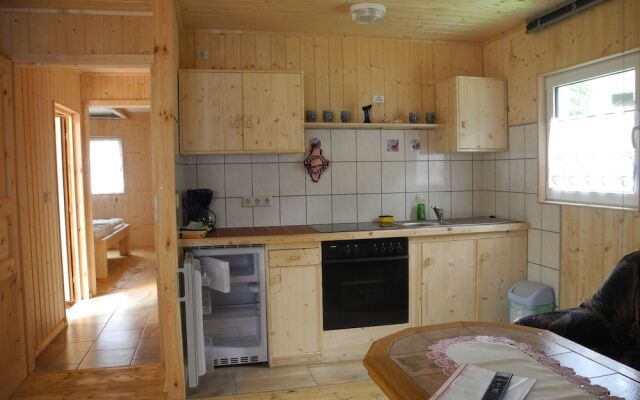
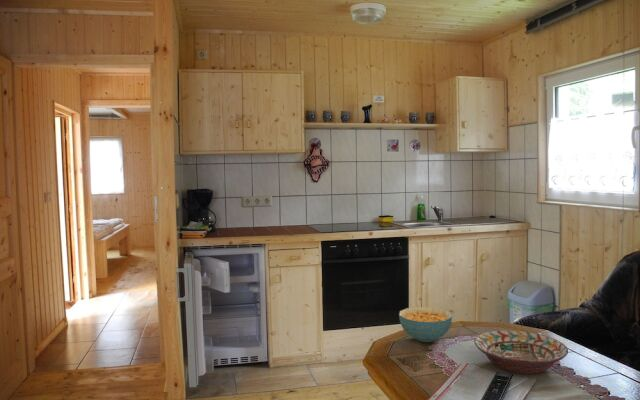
+ decorative bowl [473,329,569,375]
+ cereal bowl [398,306,453,343]
